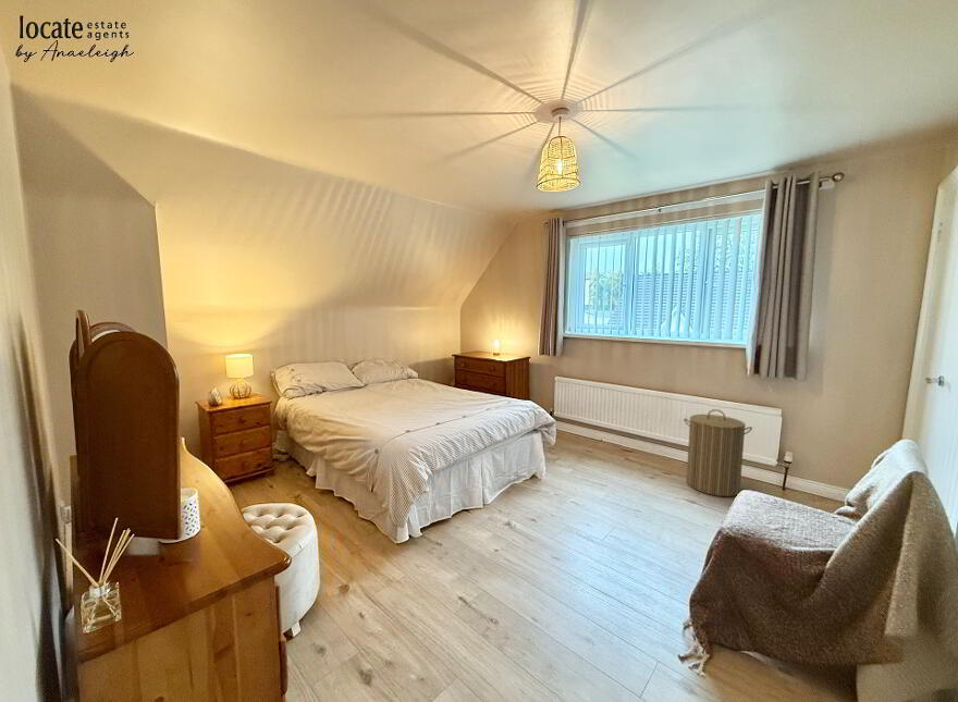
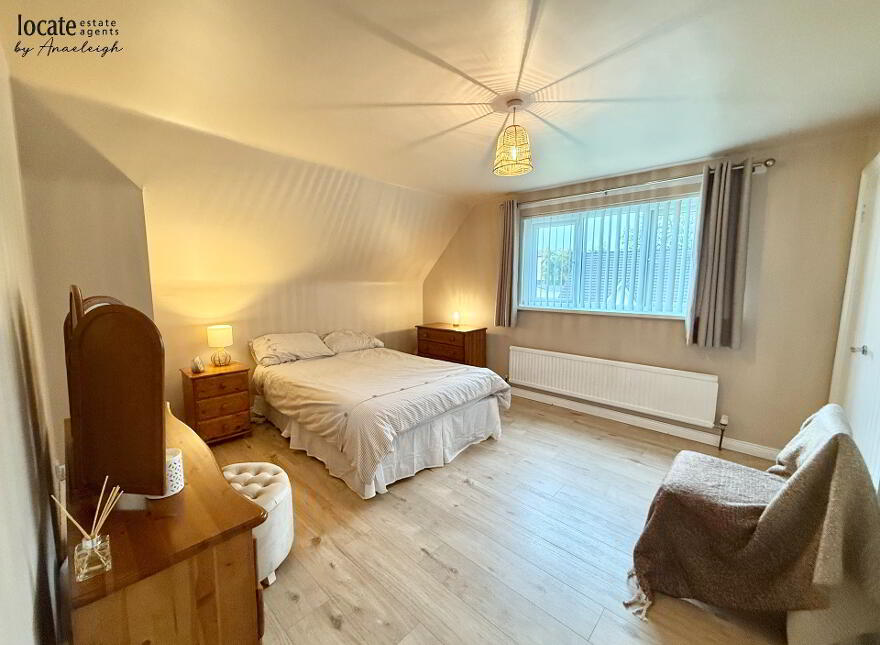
- laundry hamper [683,408,753,497]
